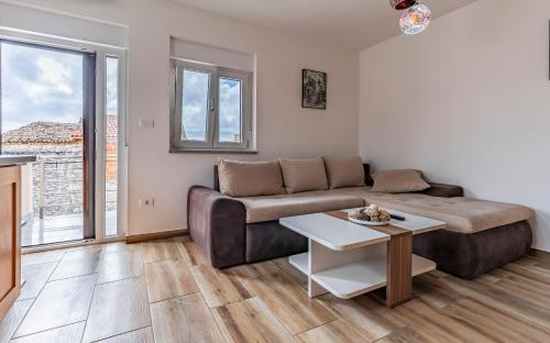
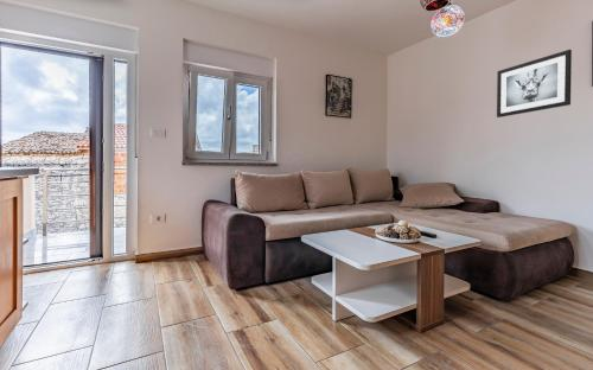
+ wall art [496,49,573,119]
